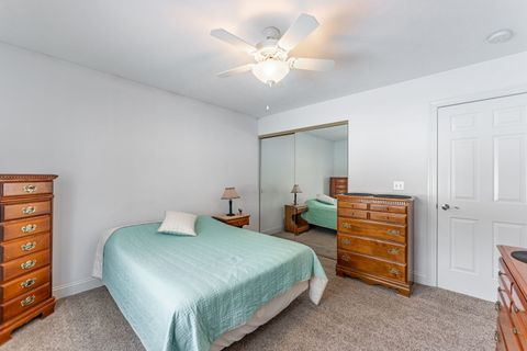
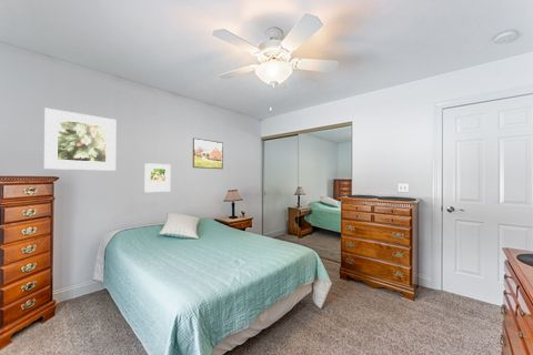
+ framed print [192,138,224,170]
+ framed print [43,106,117,172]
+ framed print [144,162,171,193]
